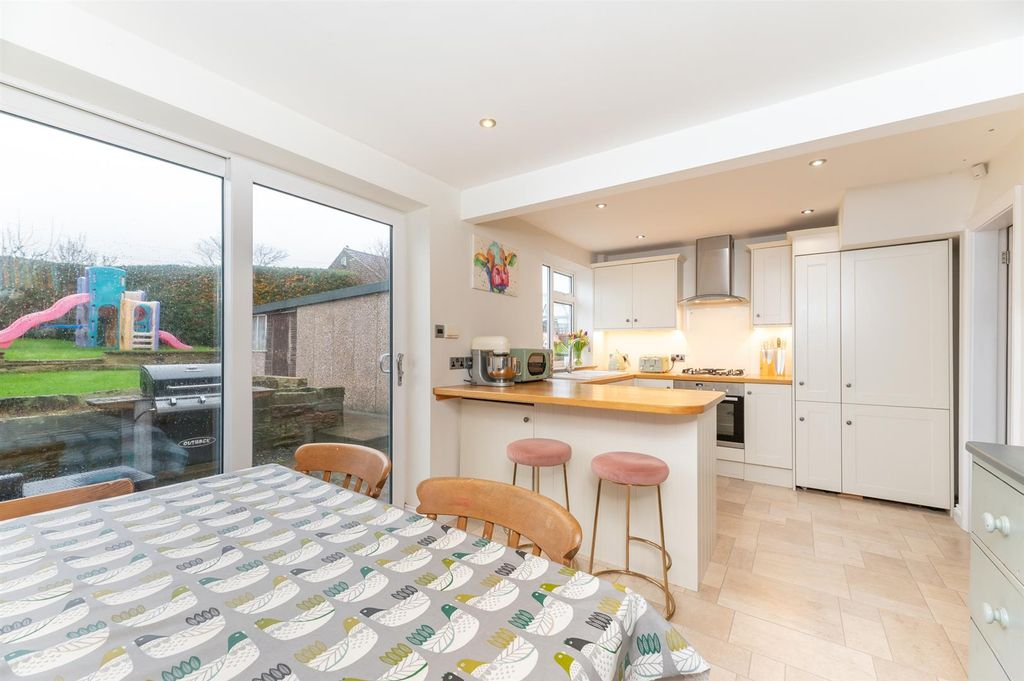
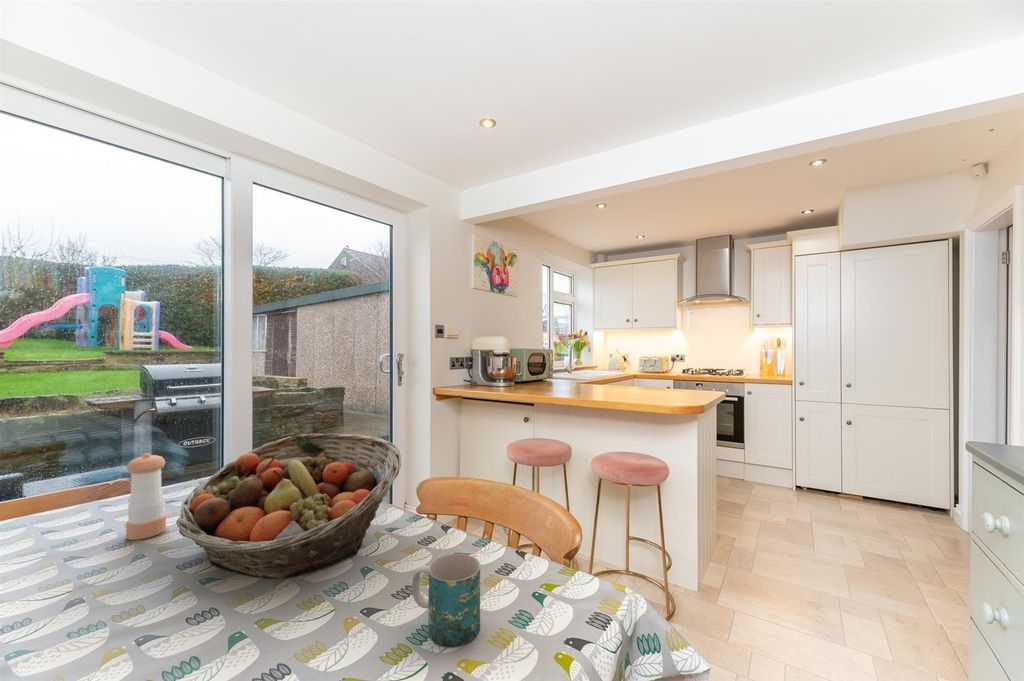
+ mug [411,553,481,648]
+ fruit basket [175,433,402,580]
+ pepper shaker [125,452,167,541]
